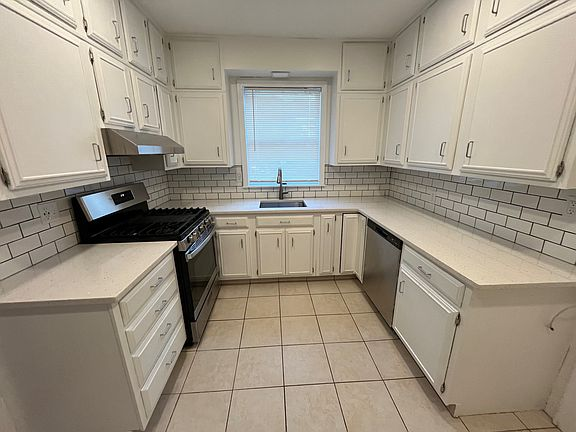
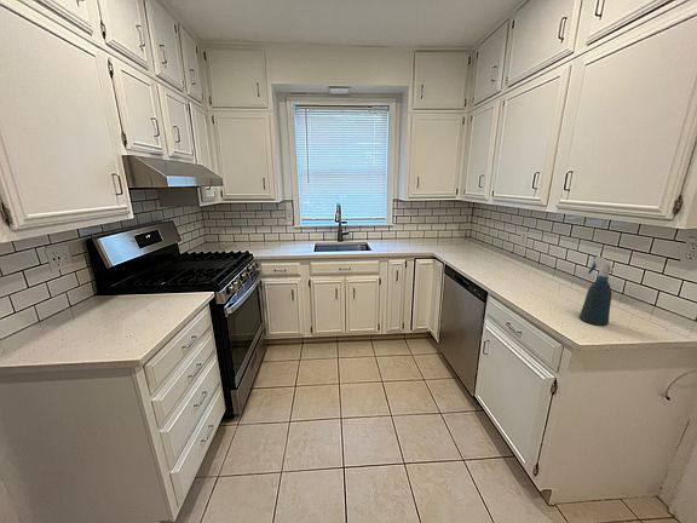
+ spray bottle [578,255,616,327]
